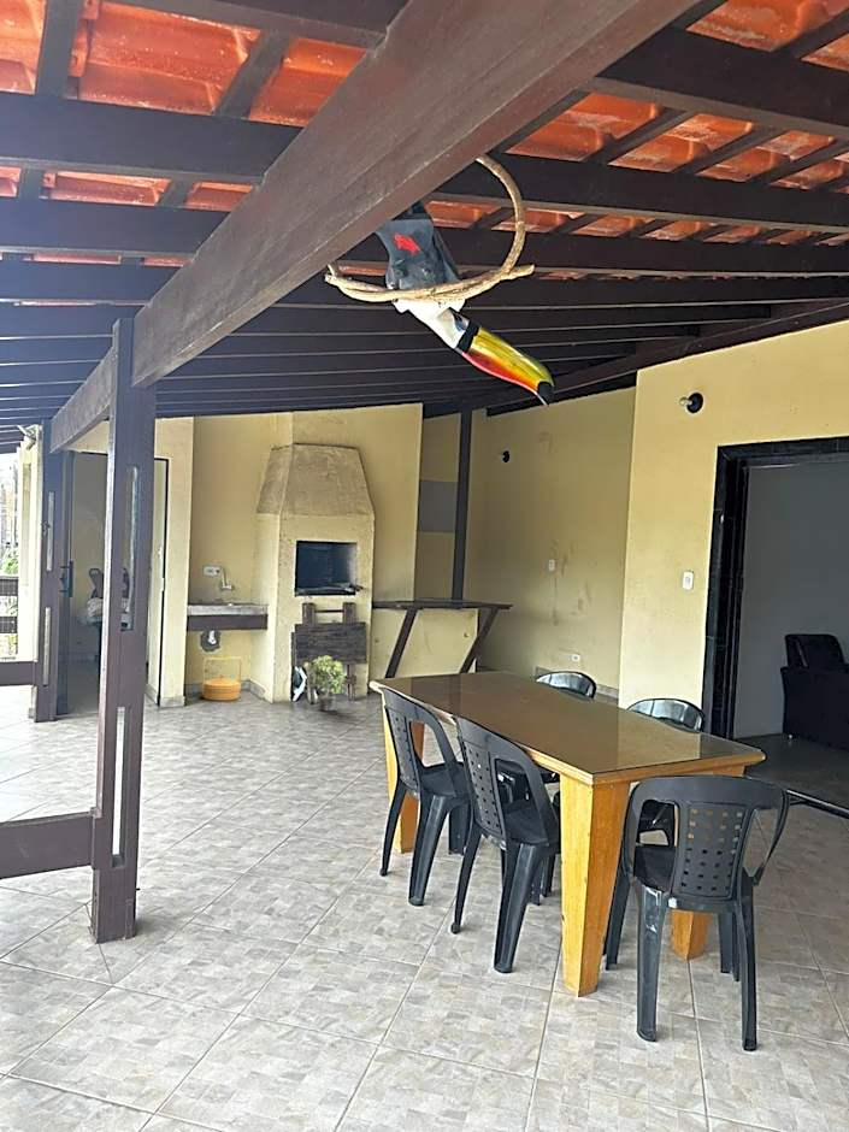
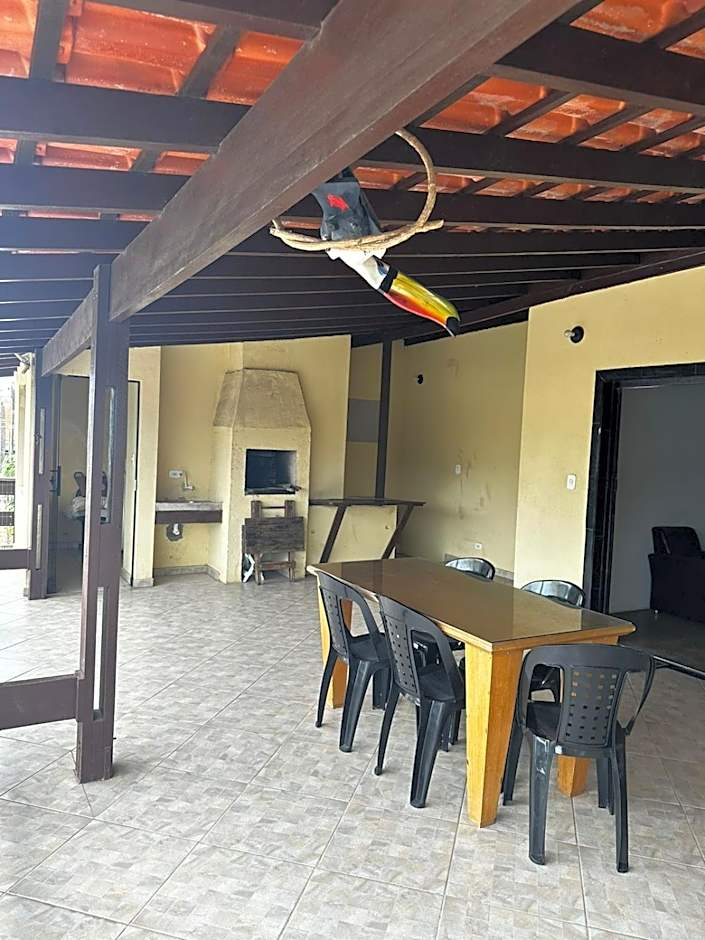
- basket [201,655,243,701]
- potted plant [302,655,347,712]
